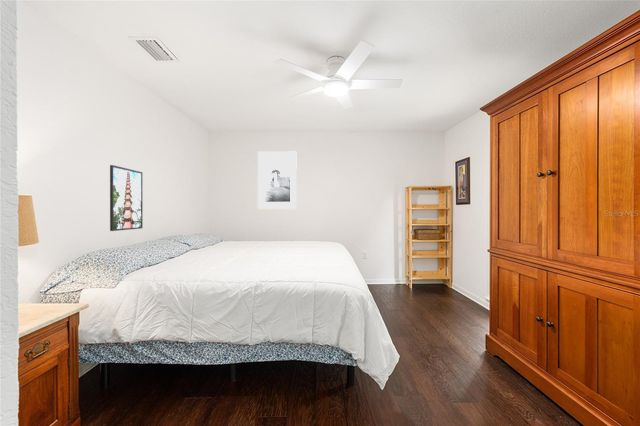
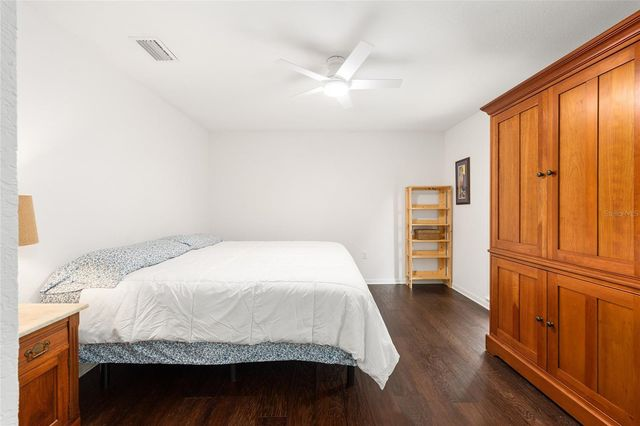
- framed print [257,150,298,210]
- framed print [109,164,144,232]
